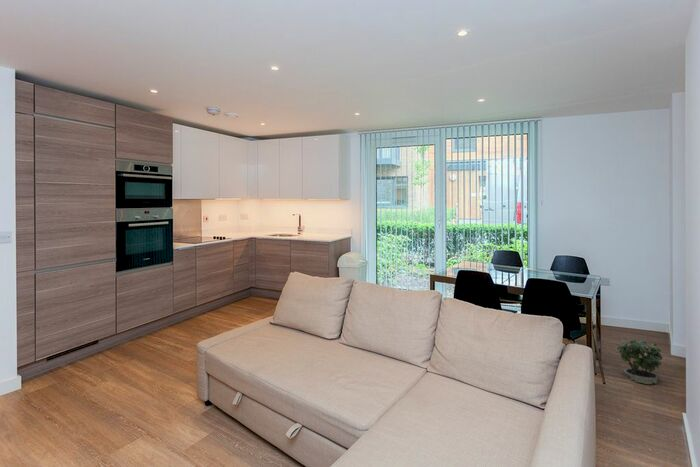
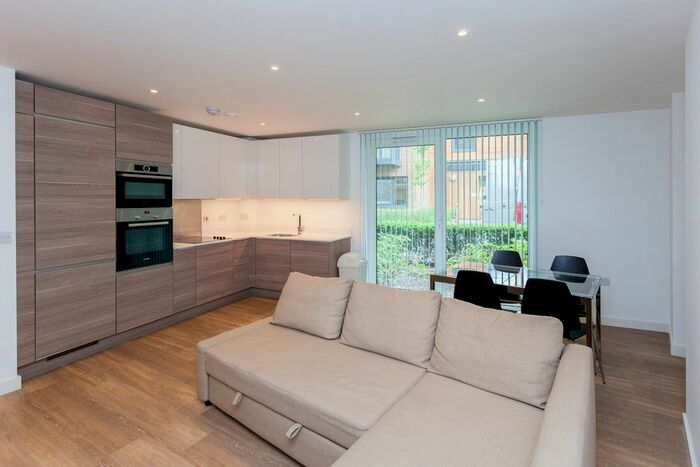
- potted plant [616,338,664,385]
